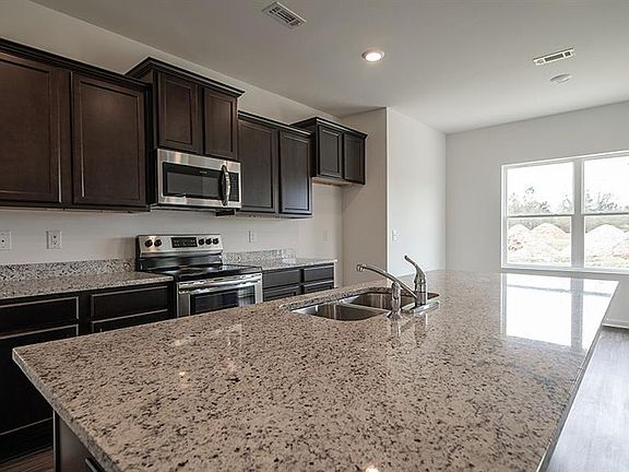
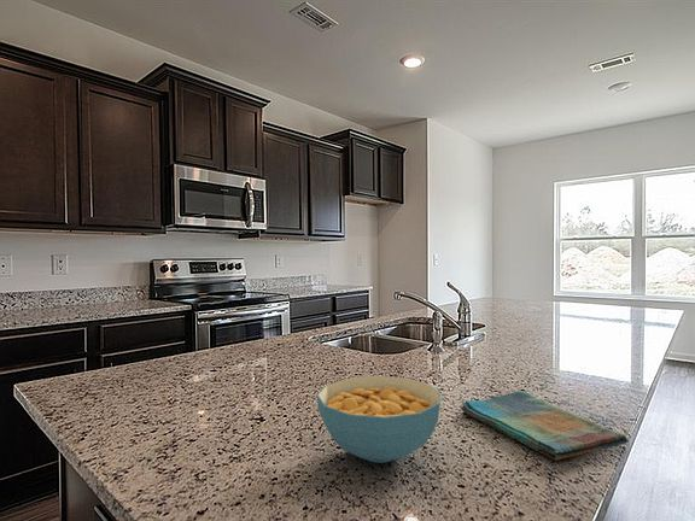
+ dish towel [460,390,629,462]
+ cereal bowl [315,375,442,464]
